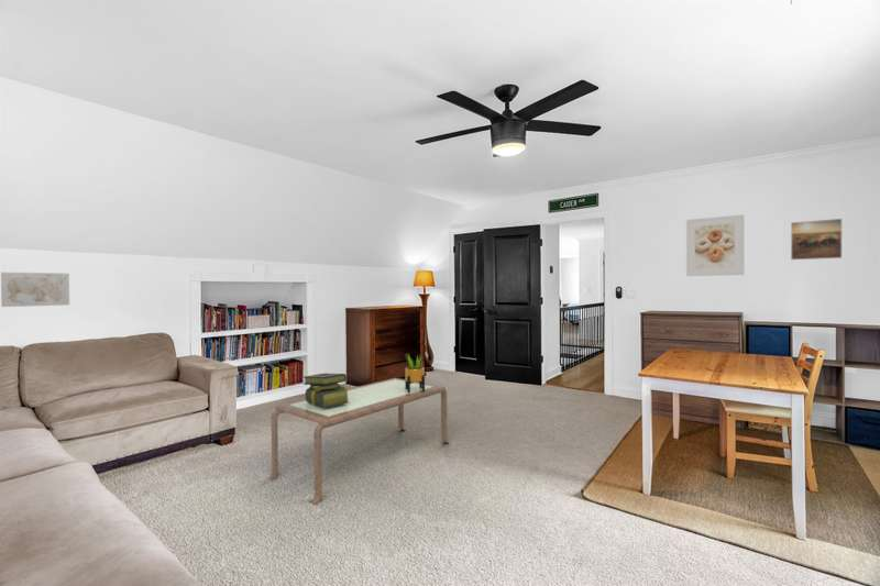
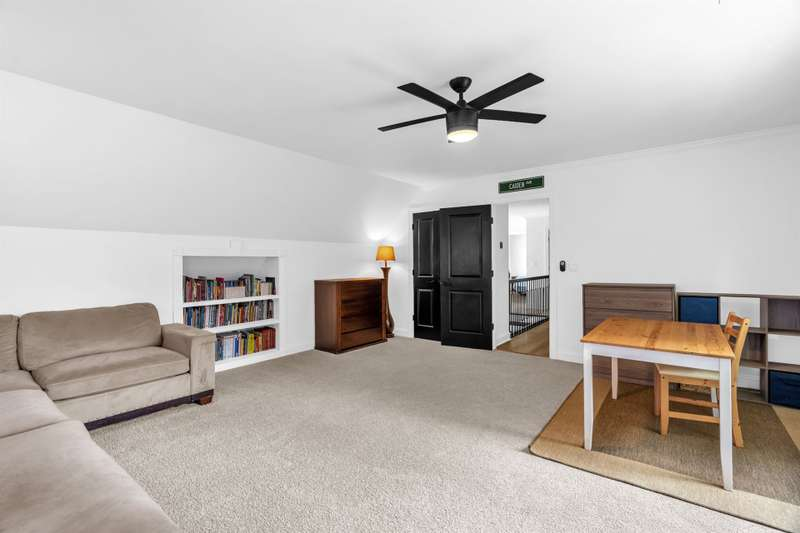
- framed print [790,218,843,261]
- potted plant [404,352,427,392]
- coffee table [267,377,450,506]
- stack of books [302,372,350,408]
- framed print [685,213,745,277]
- wall art [0,272,70,308]
